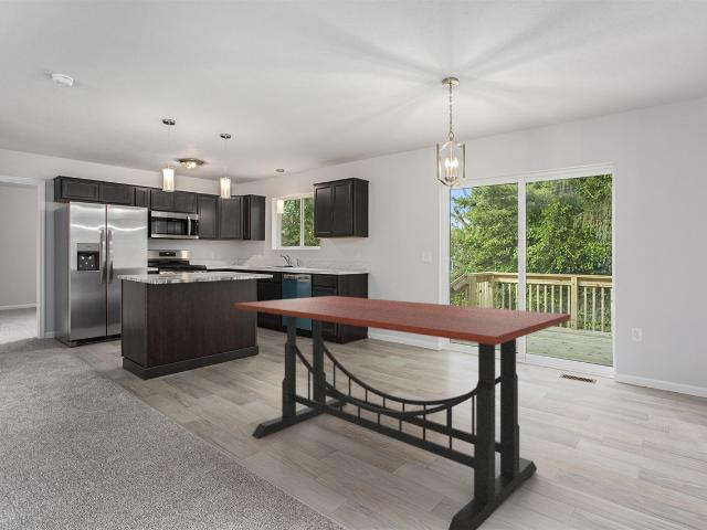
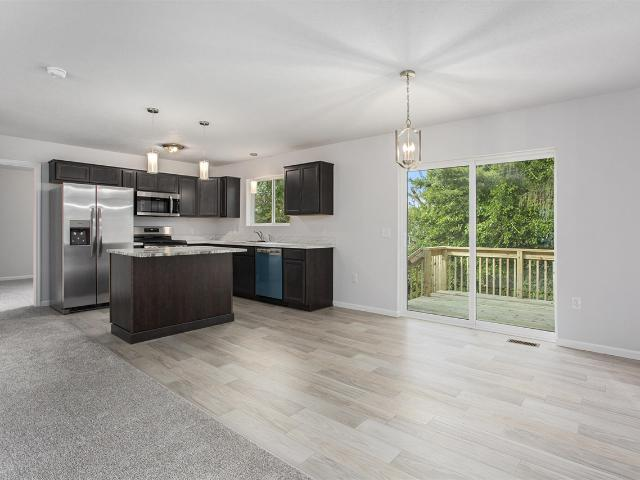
- dining table [233,295,571,530]
